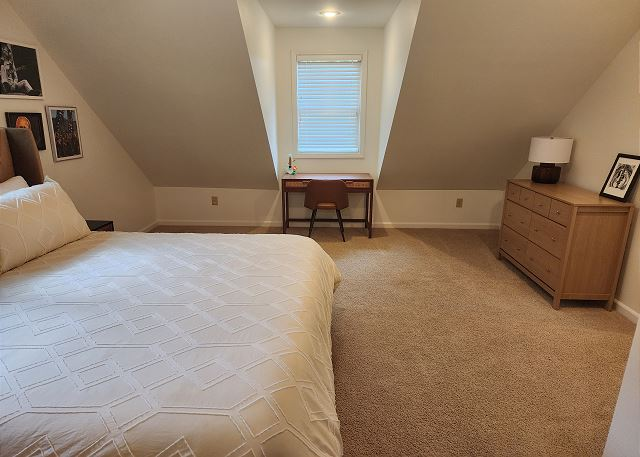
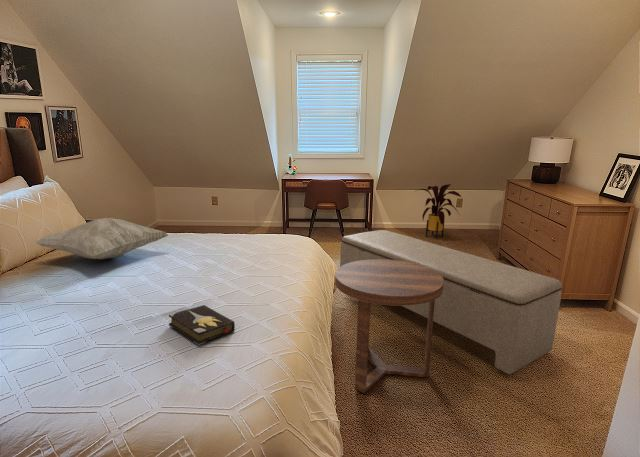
+ side table [334,259,444,394]
+ bench [339,229,563,375]
+ hardback book [168,304,236,346]
+ decorative pillow [33,217,170,260]
+ house plant [415,183,462,239]
